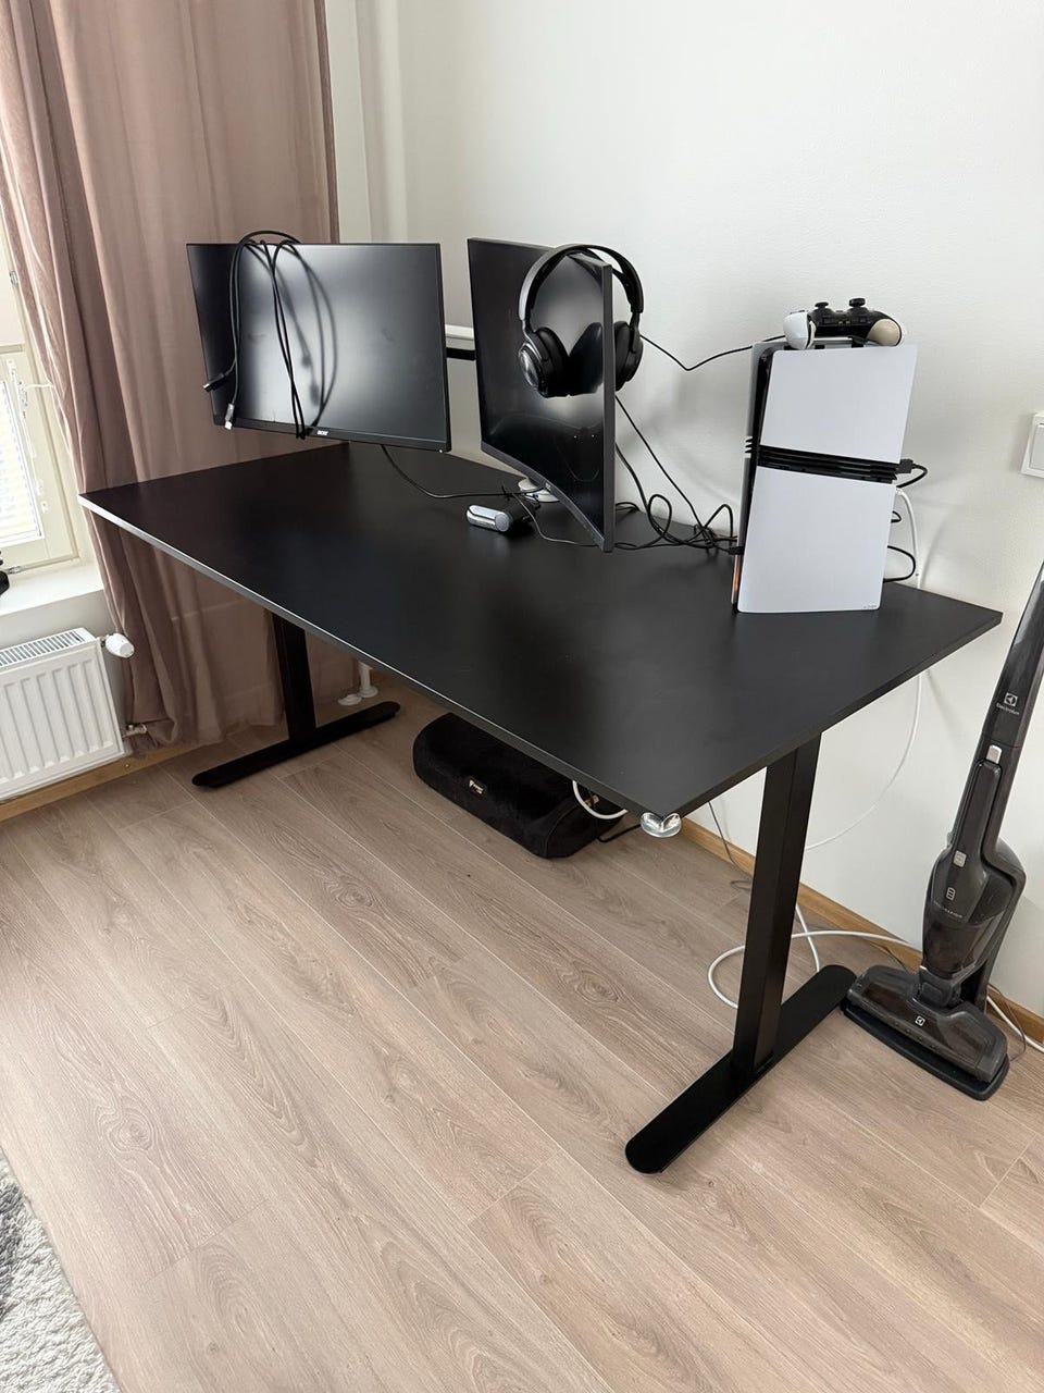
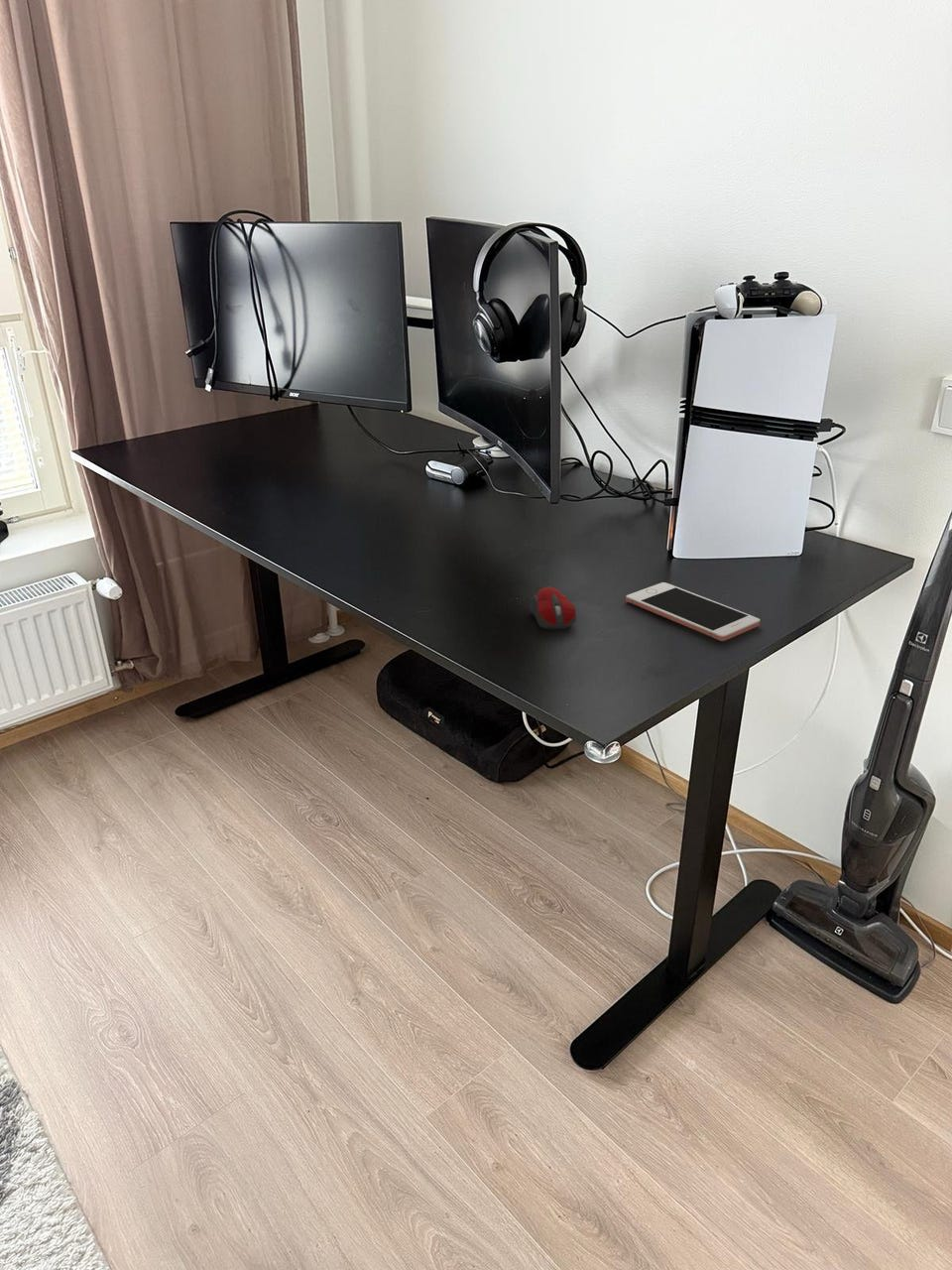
+ cell phone [625,581,761,642]
+ computer mouse [529,585,577,630]
